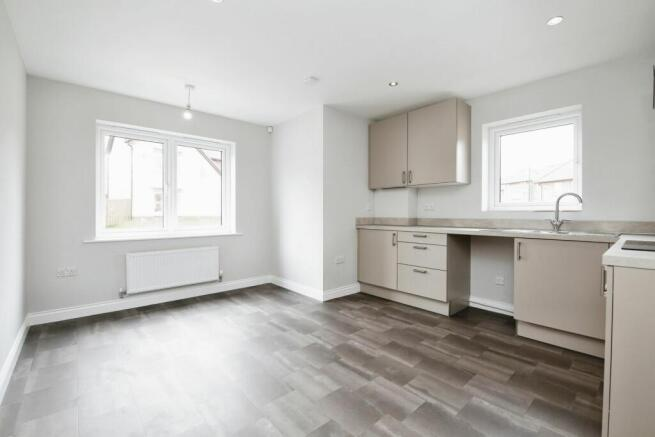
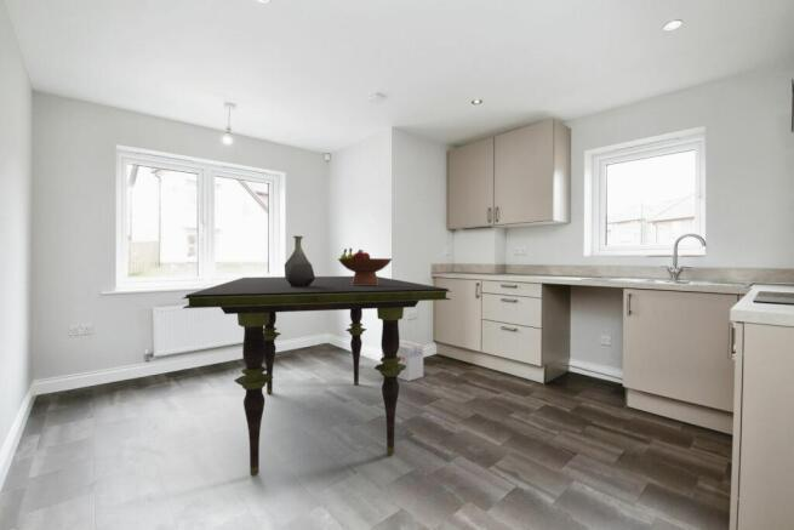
+ fruit bowl [337,247,394,285]
+ vase [284,235,316,286]
+ dining table [182,275,453,477]
+ cardboard box [381,338,424,382]
